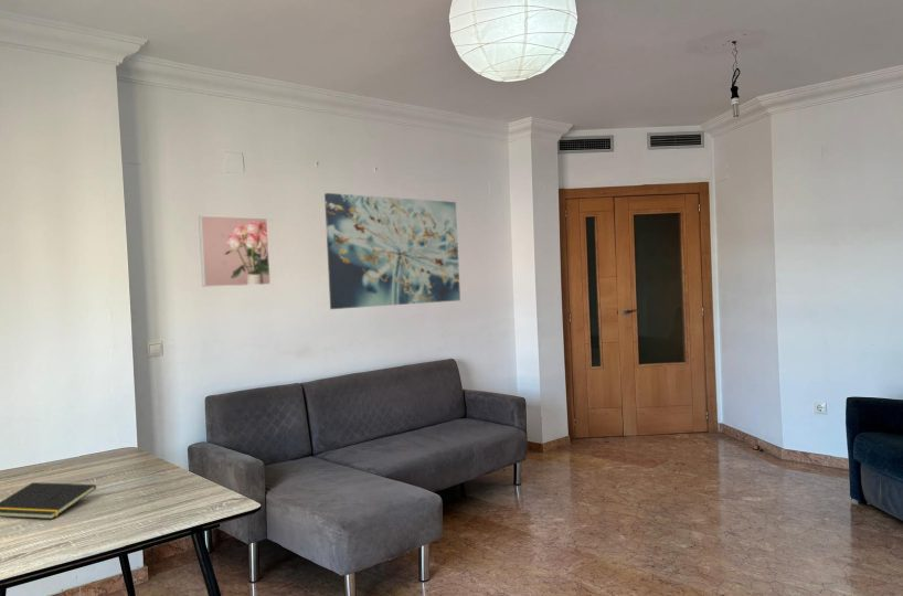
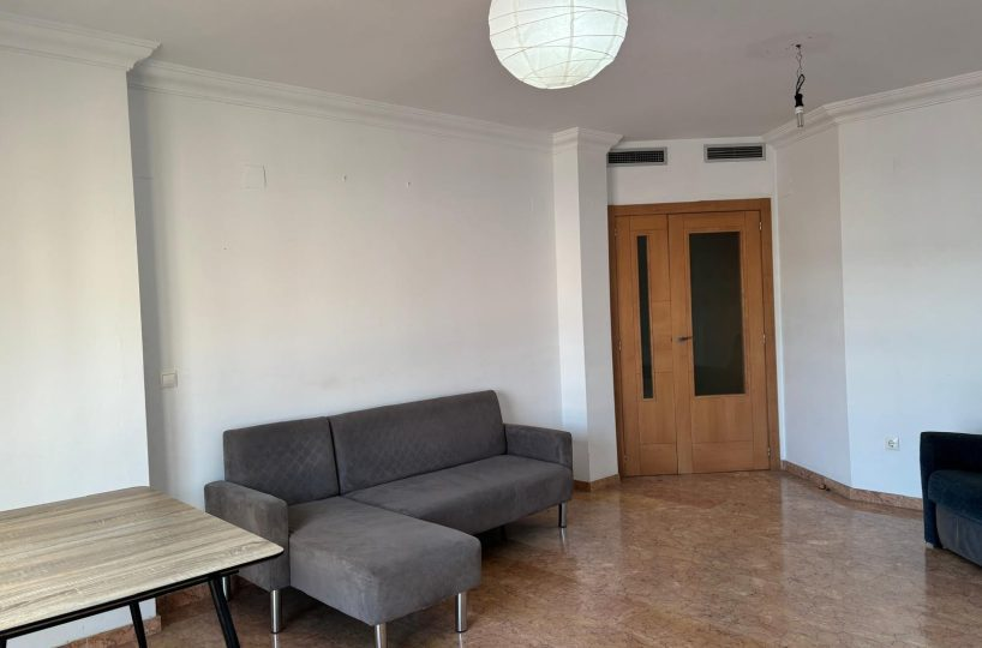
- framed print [198,214,272,288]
- wall art [323,192,461,310]
- notepad [0,481,97,520]
